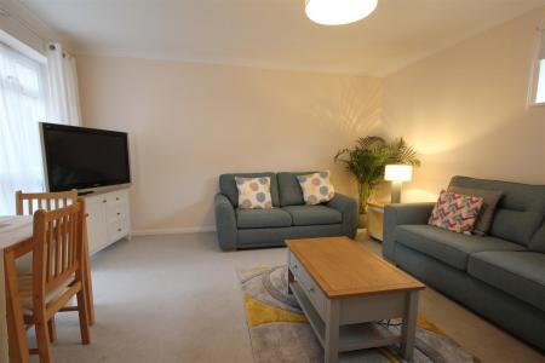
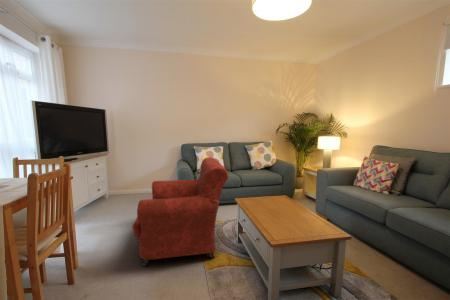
+ armchair [131,156,230,267]
